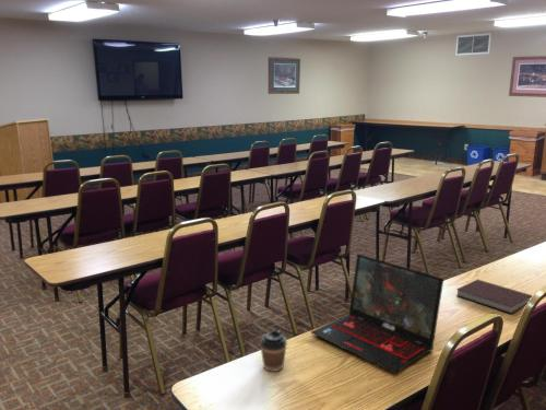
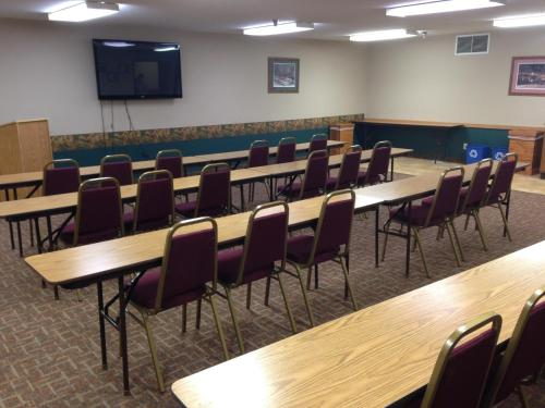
- laptop [310,253,444,375]
- notebook [455,279,533,315]
- coffee cup [259,329,288,373]
